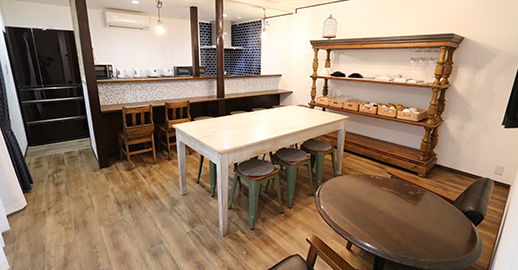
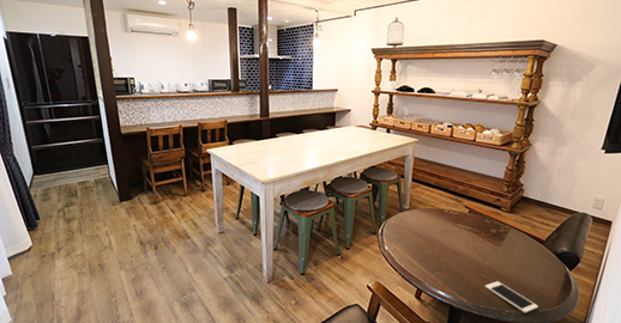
+ cell phone [484,280,539,313]
